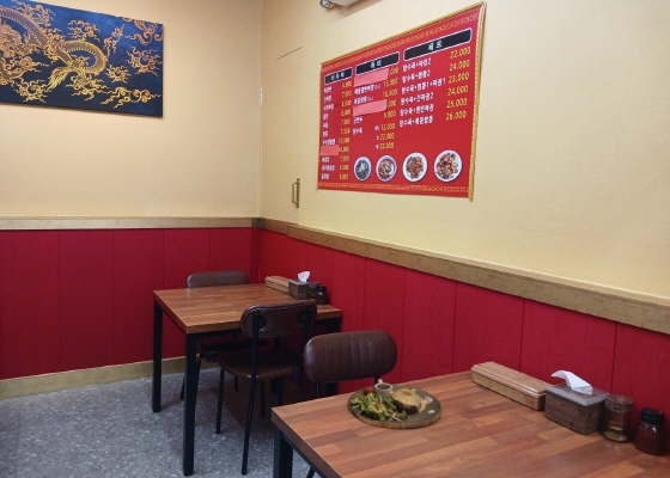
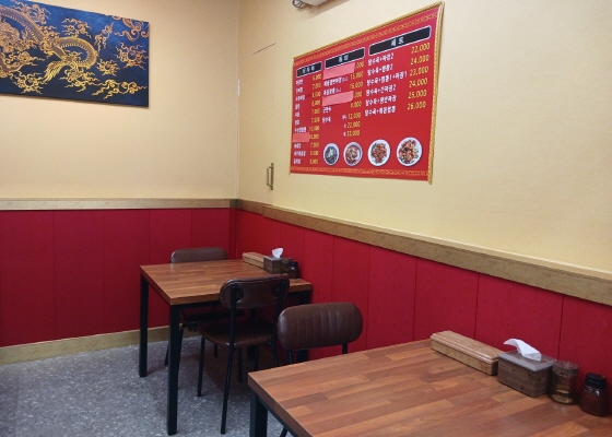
- dinner plate [347,378,443,430]
